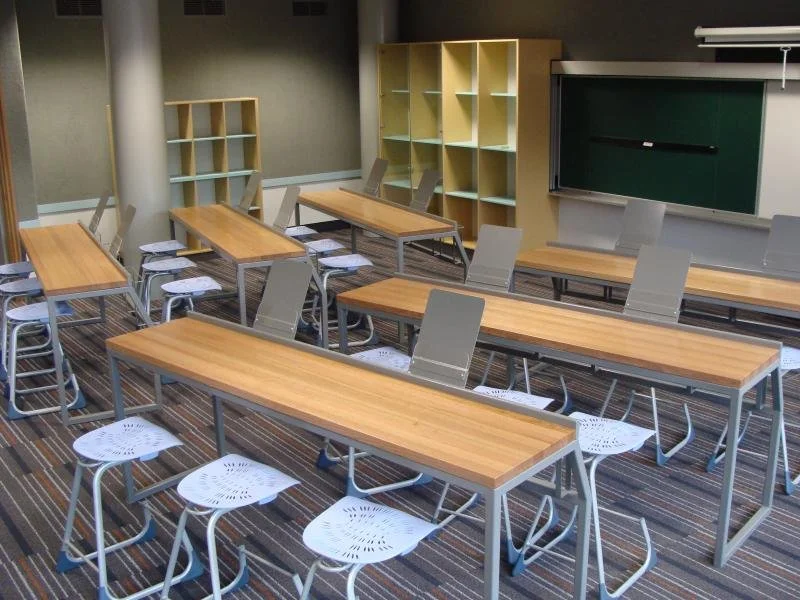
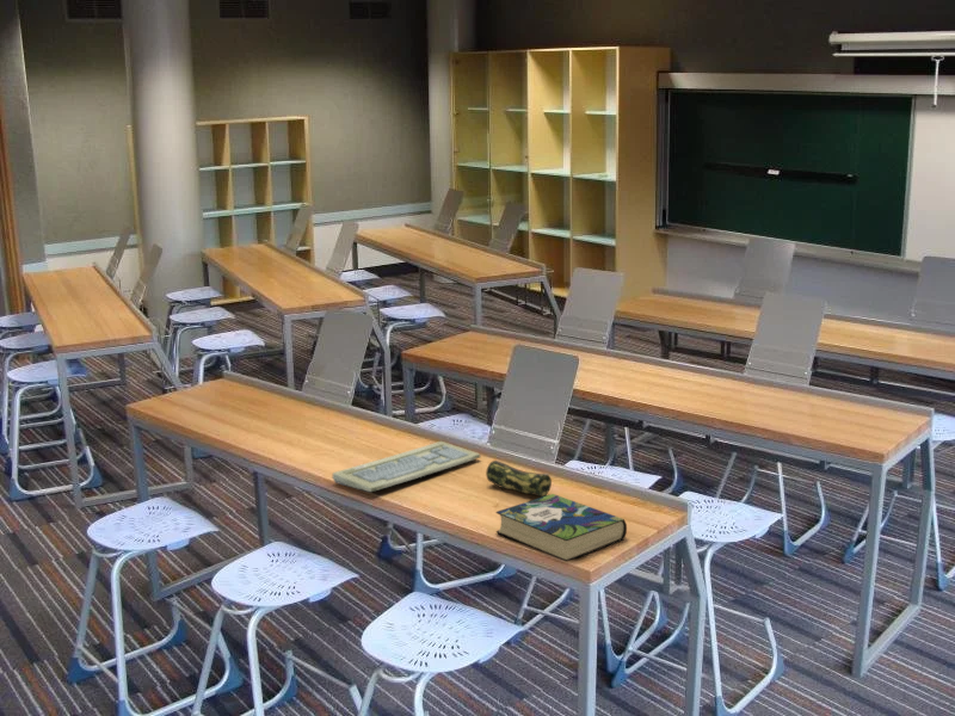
+ keyboard [331,440,481,493]
+ pencil case [485,459,553,498]
+ book [494,493,628,562]
